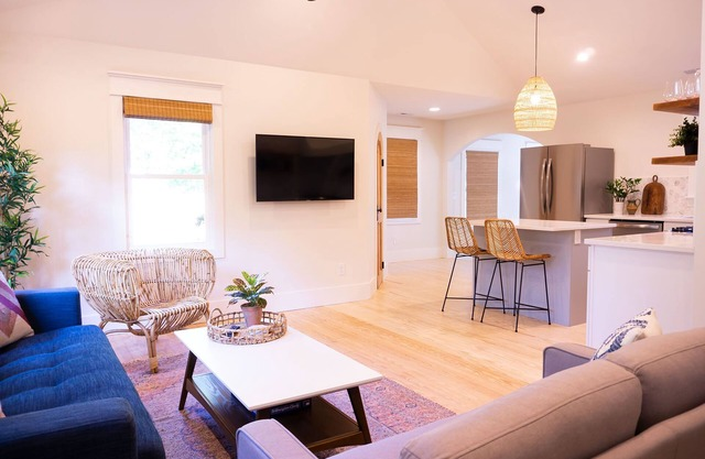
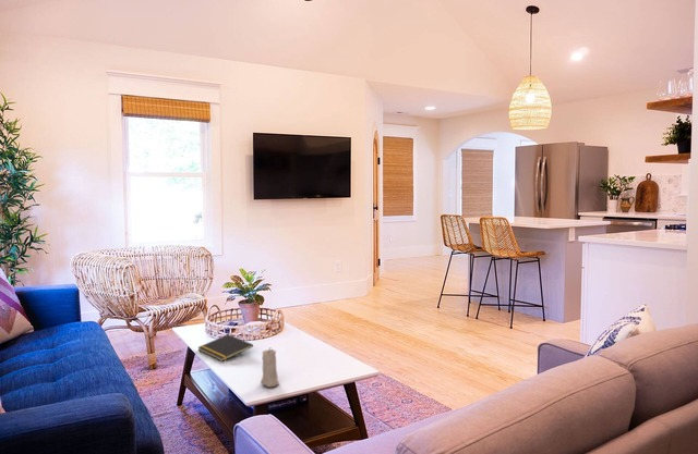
+ candle [260,348,280,388]
+ notepad [197,333,254,363]
